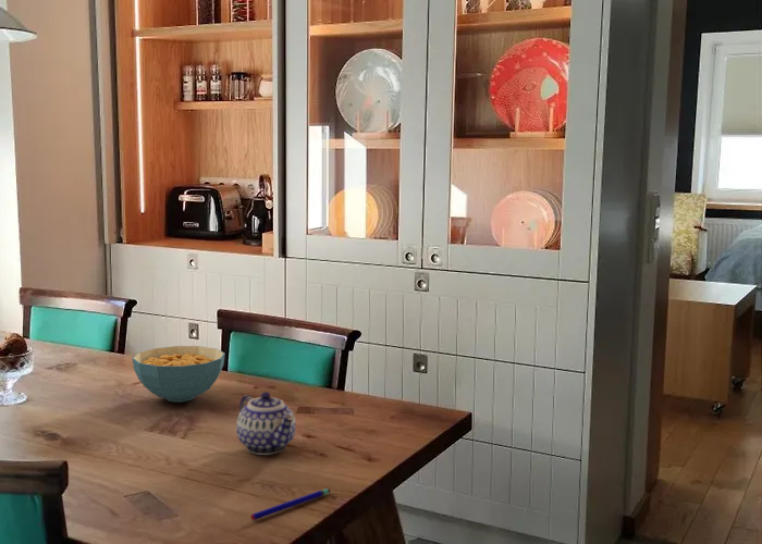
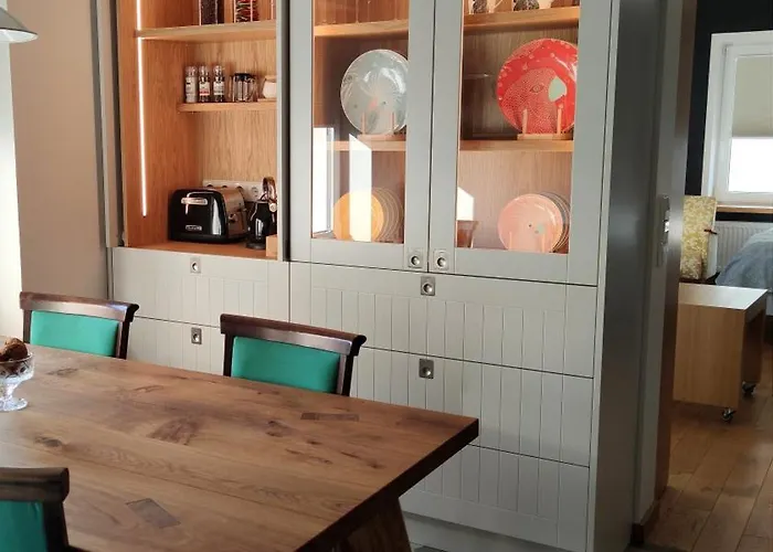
- pen [250,487,331,521]
- cereal bowl [131,345,226,403]
- teapot [235,391,297,456]
